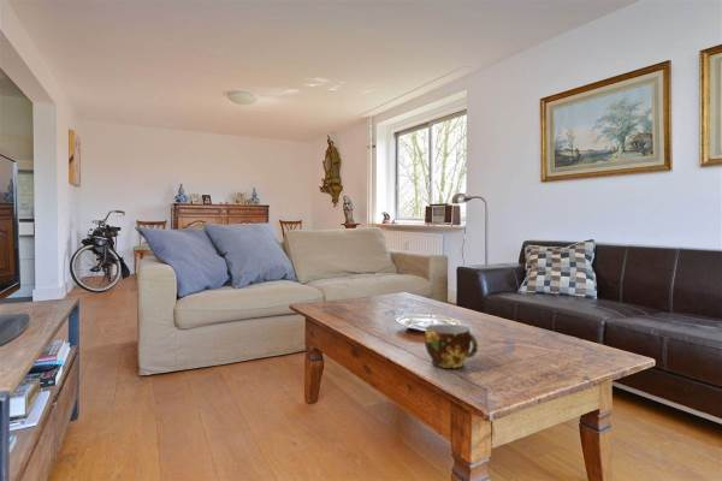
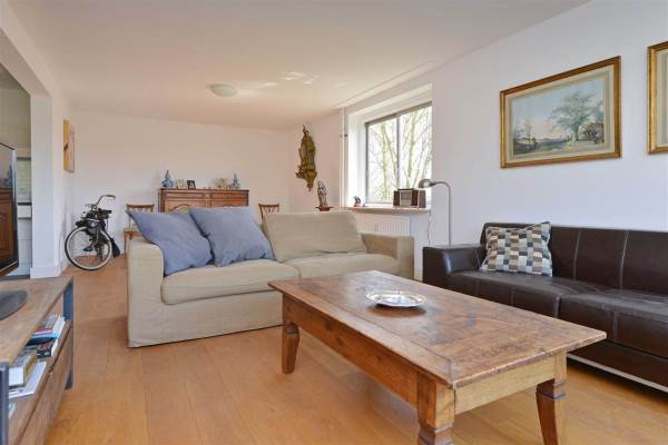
- cup [424,323,479,369]
